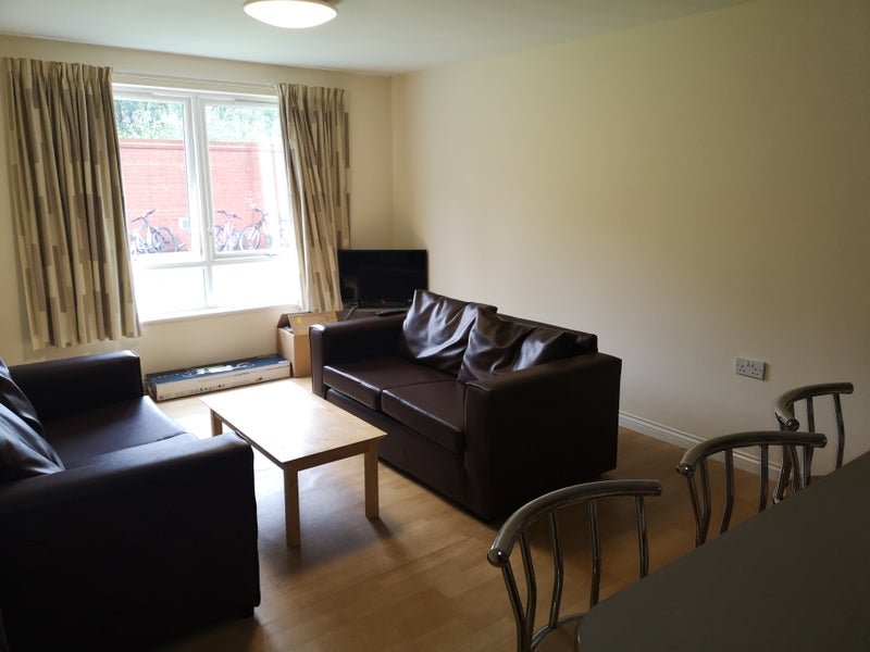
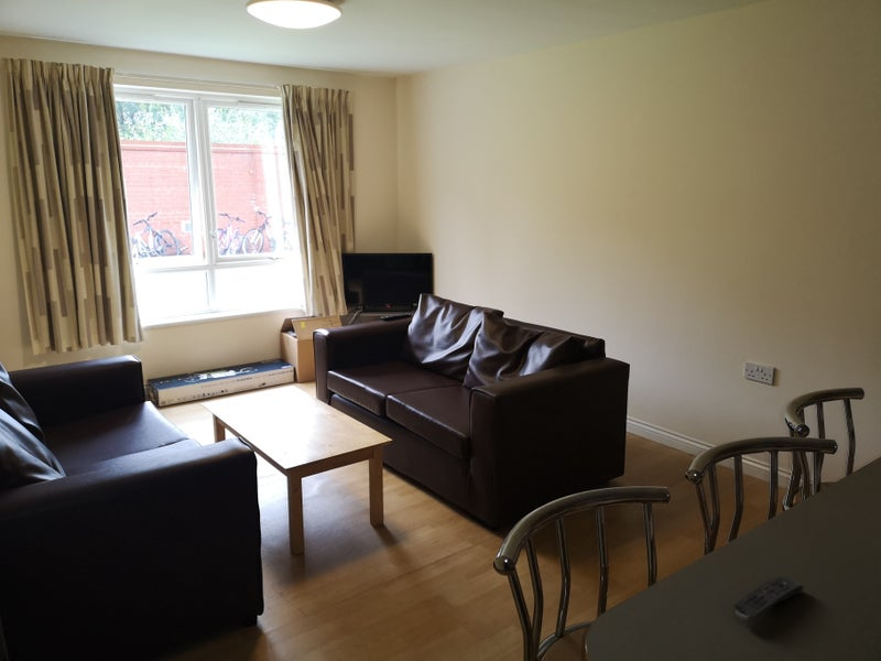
+ remote control [733,575,805,621]
